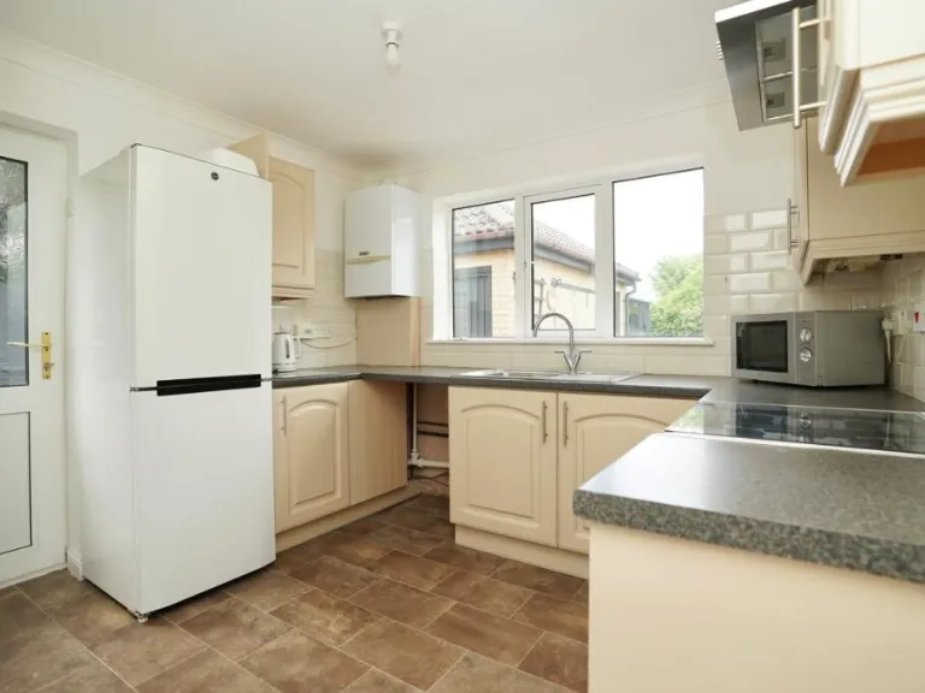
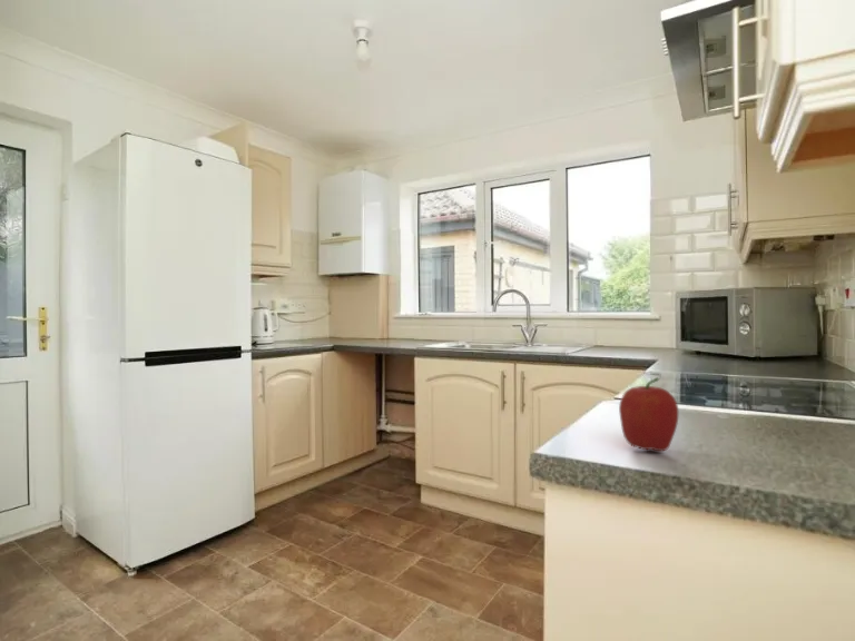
+ fruit [618,376,679,452]
